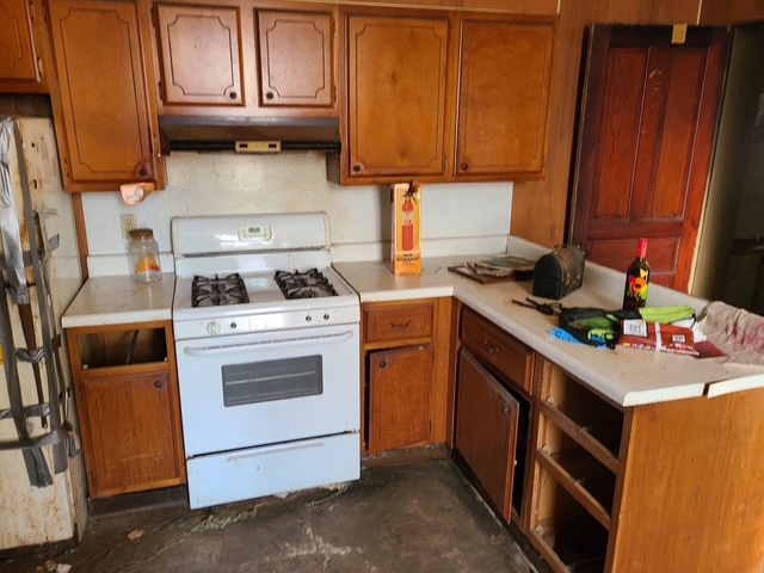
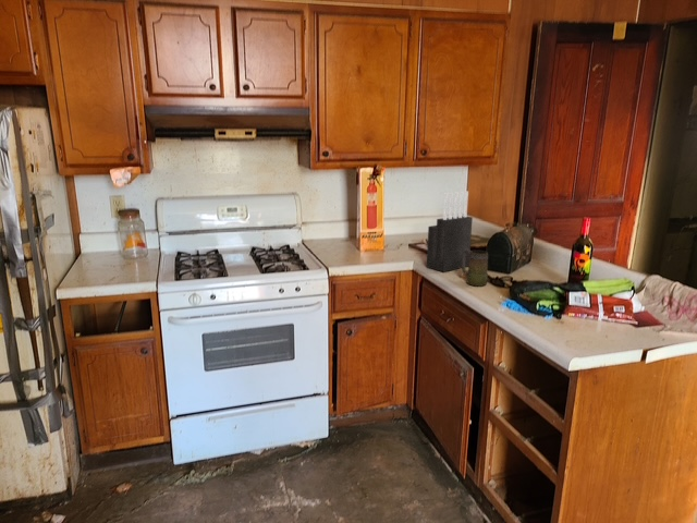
+ mug [461,248,489,288]
+ knife block [426,191,474,273]
